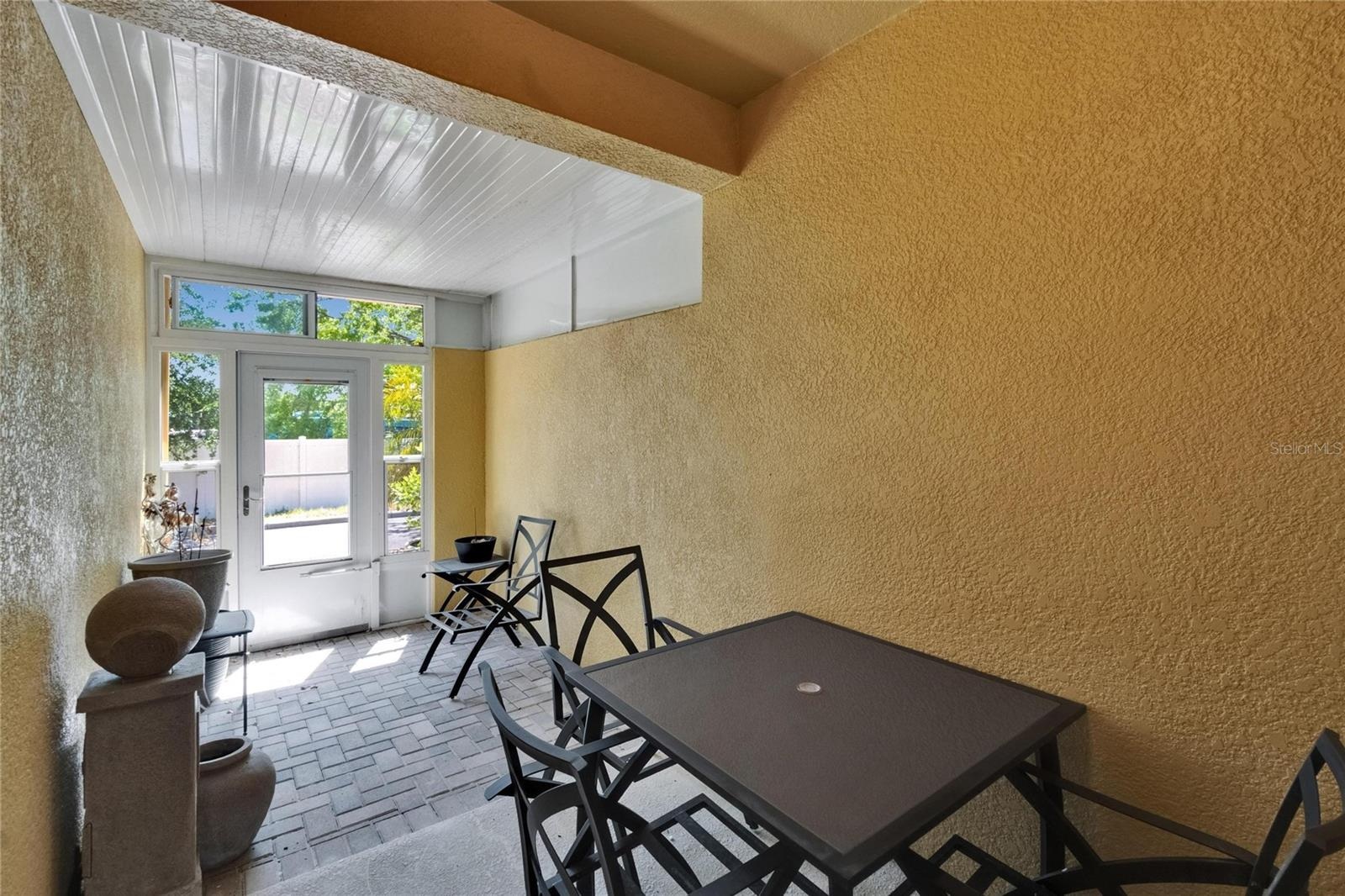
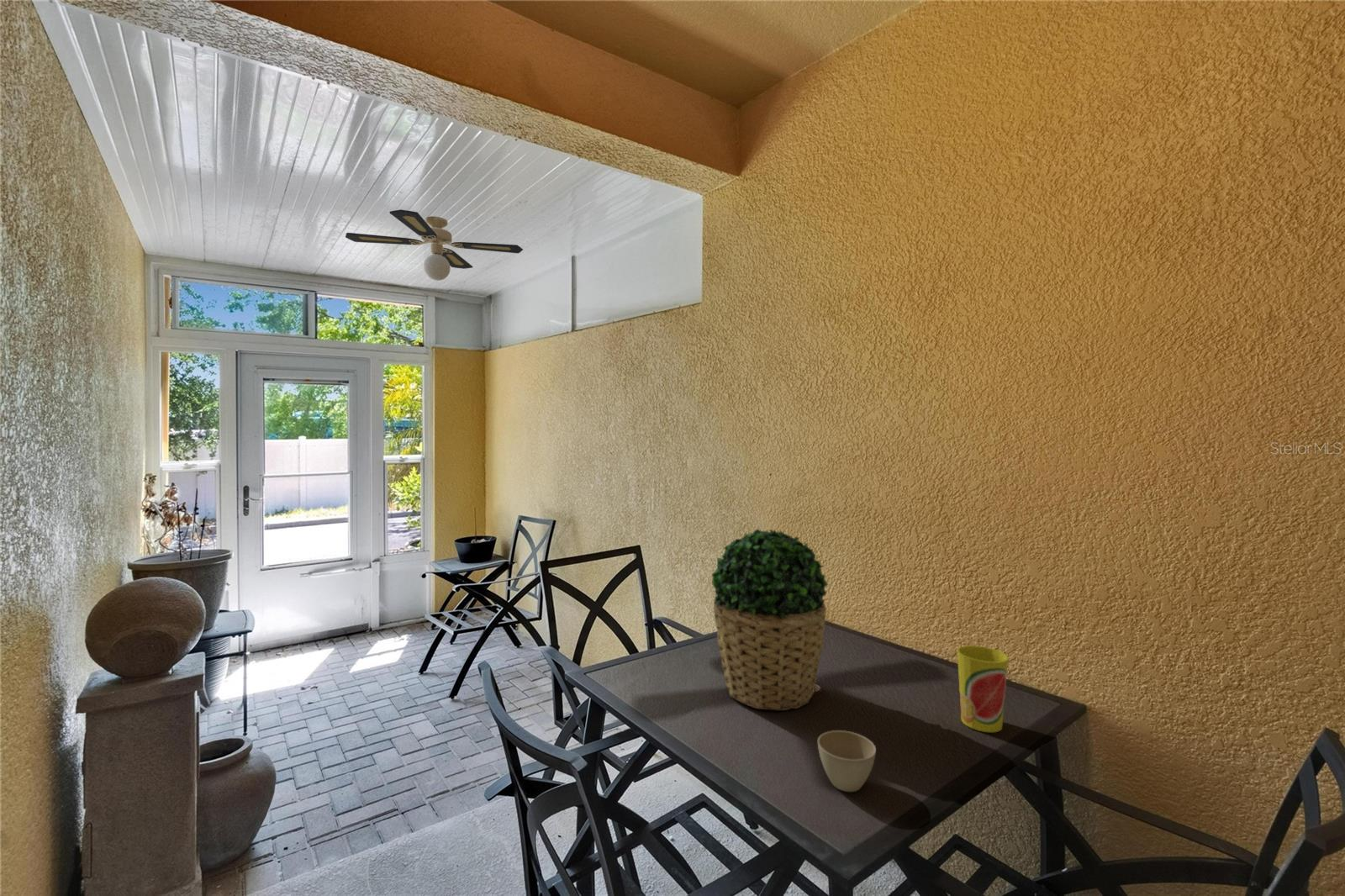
+ flower pot [817,730,877,793]
+ cup [956,645,1009,733]
+ potted plant [711,528,829,712]
+ ceiling fan [345,208,524,282]
